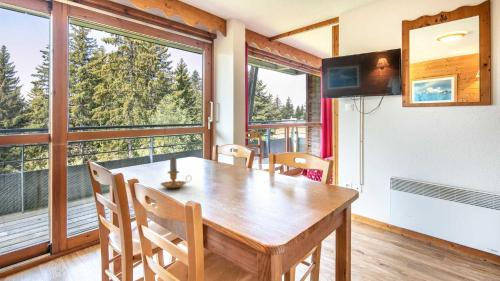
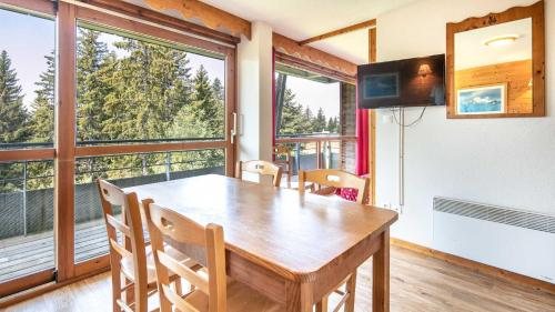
- candle [160,156,192,189]
